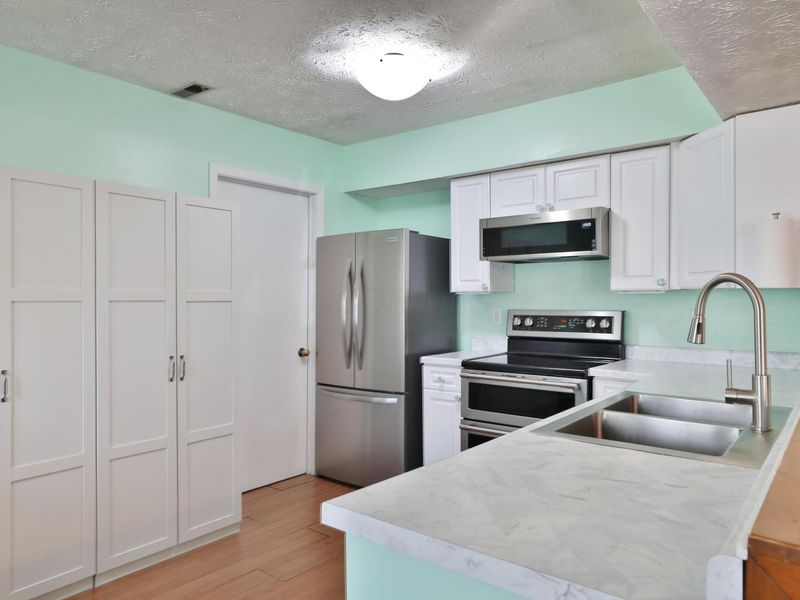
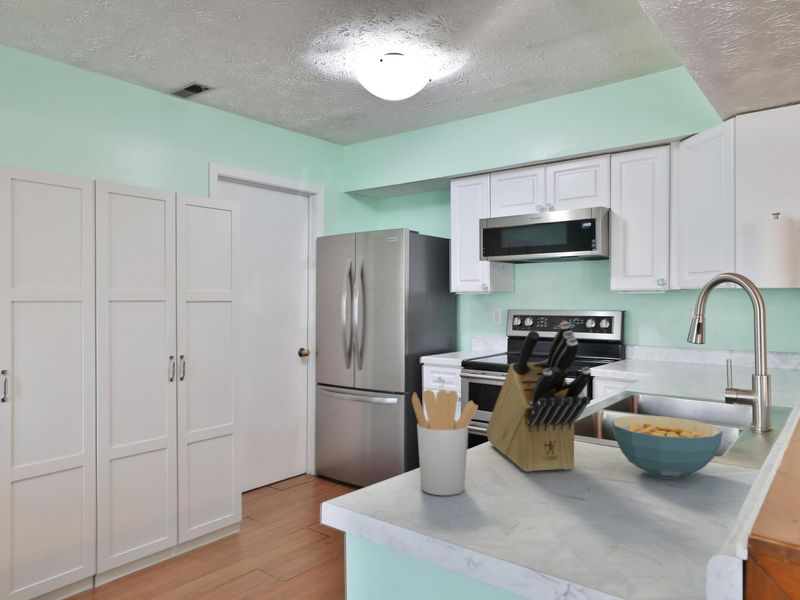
+ cereal bowl [611,415,723,480]
+ knife block [485,321,592,473]
+ utensil holder [411,389,479,496]
